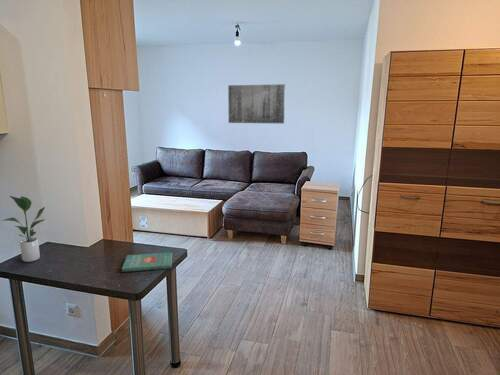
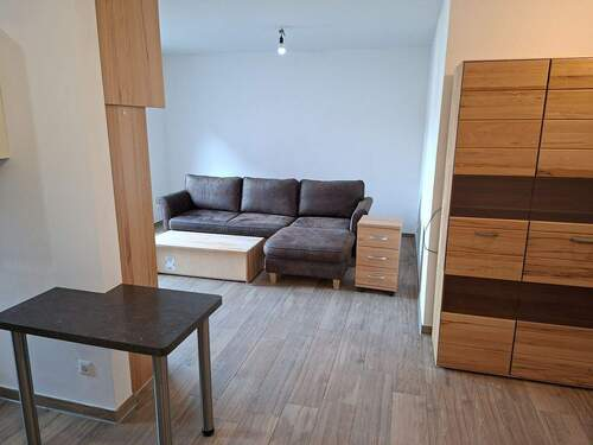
- book [121,251,173,273]
- potted plant [1,195,46,263]
- wall art [227,83,286,125]
